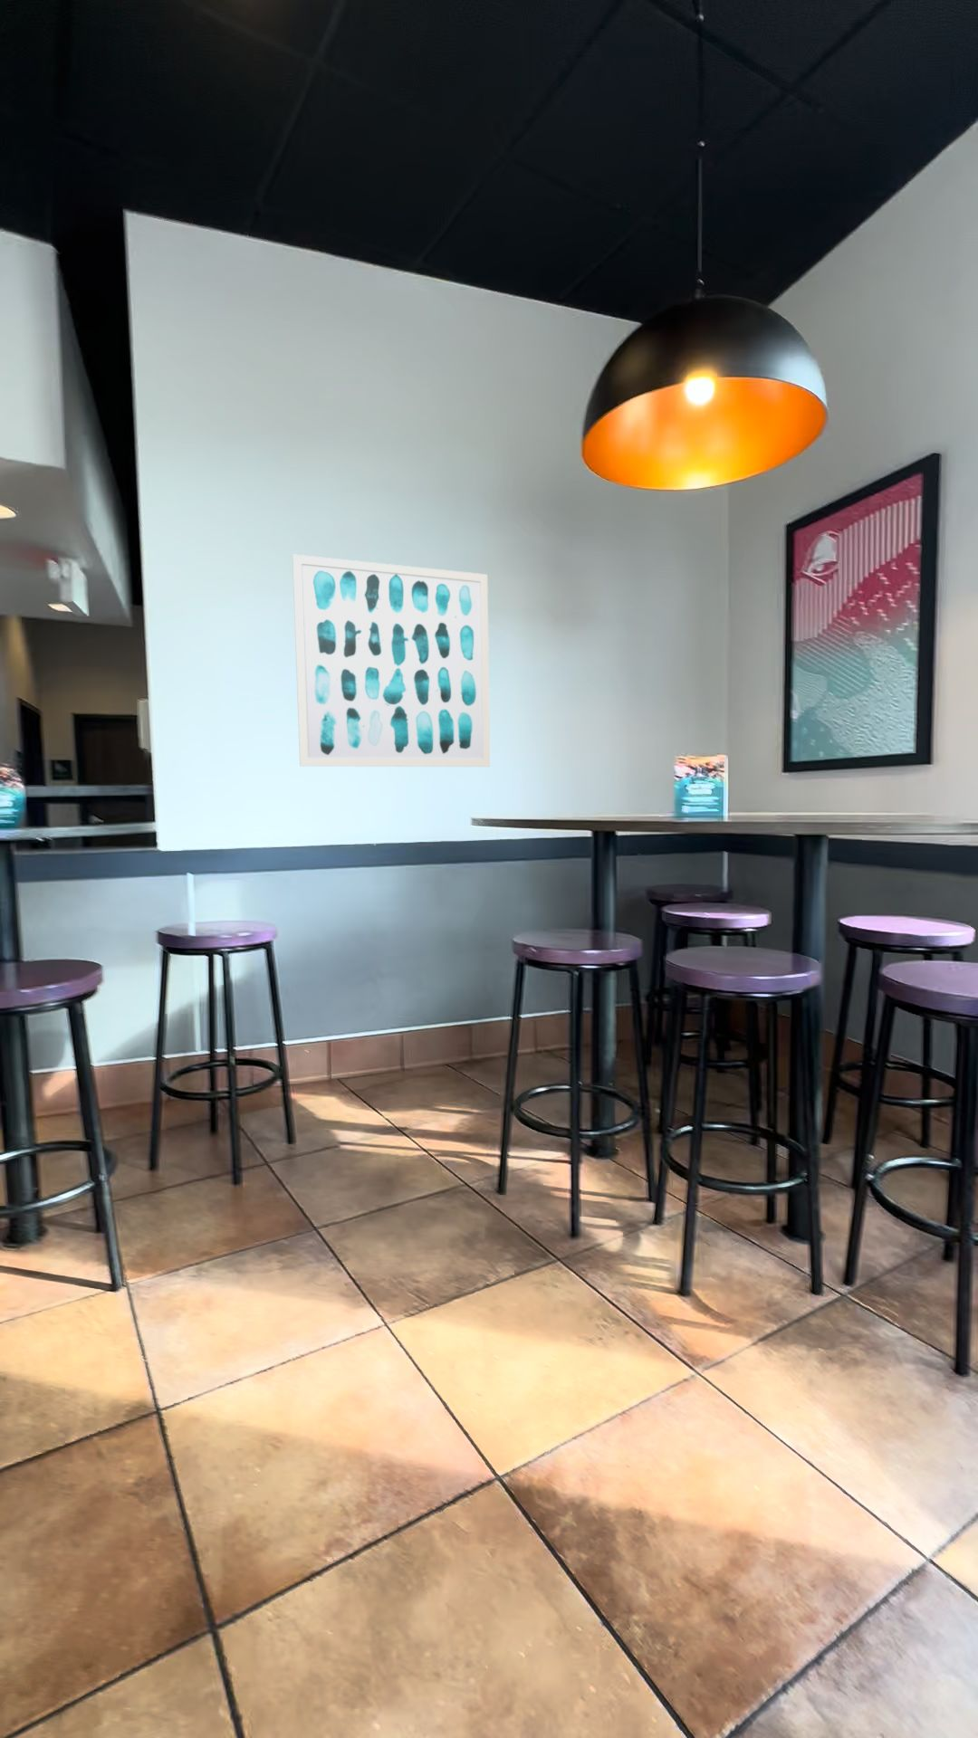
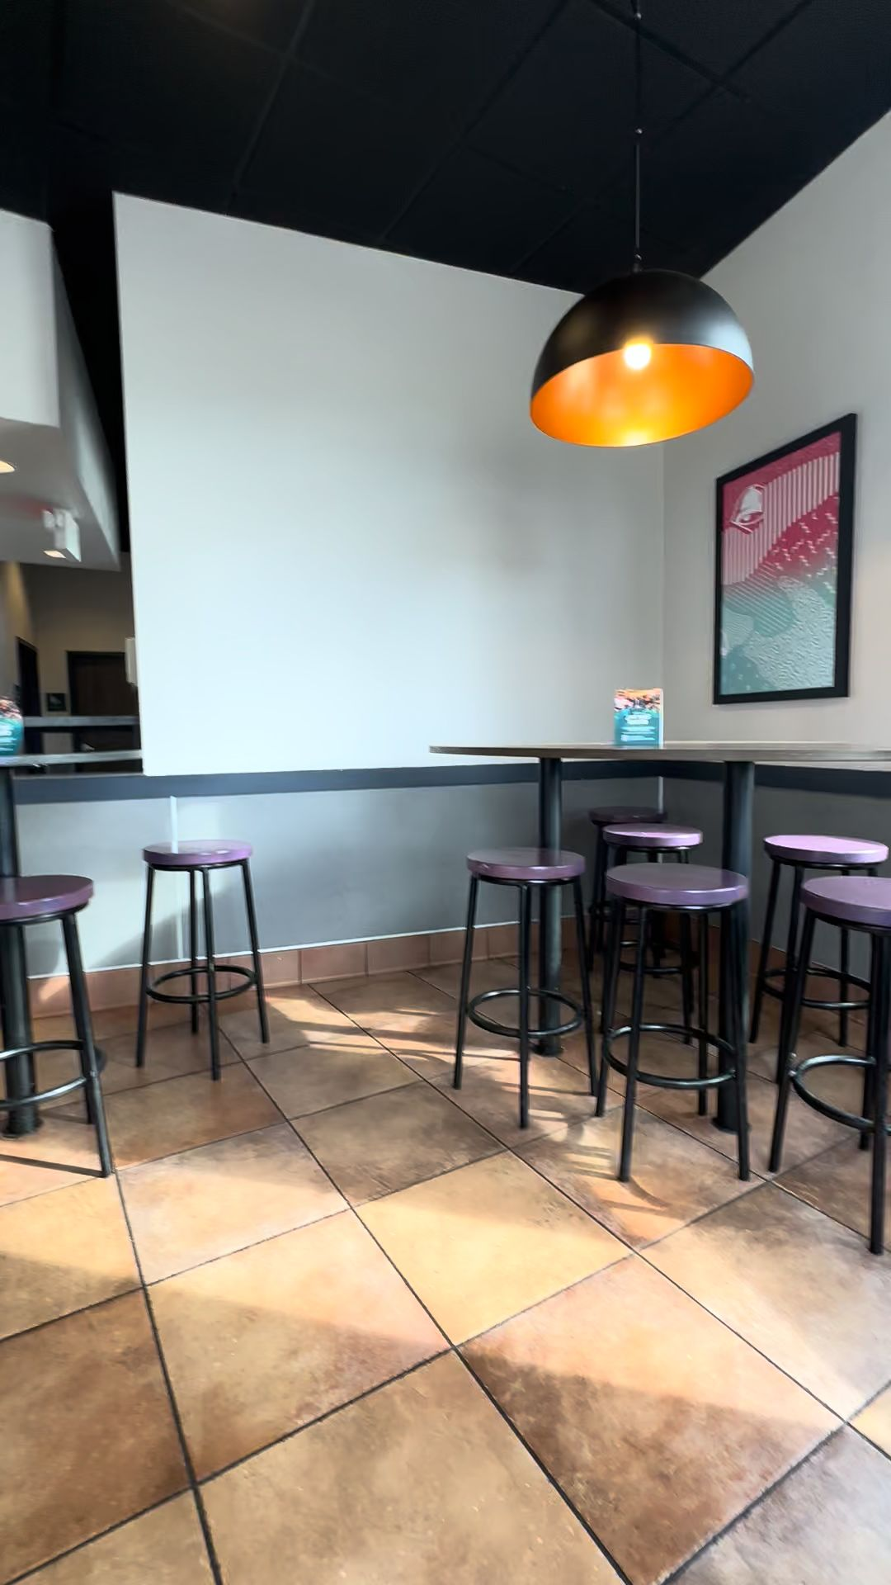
- wall art [291,553,491,768]
